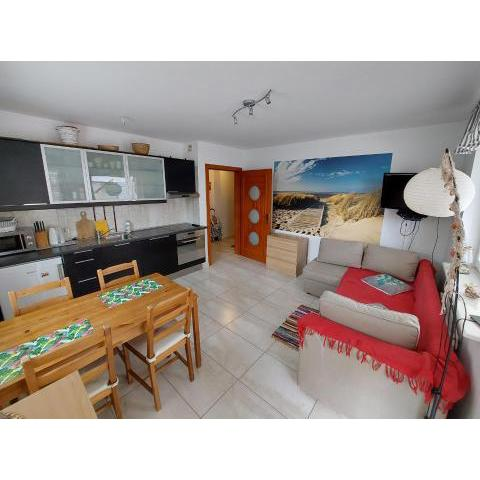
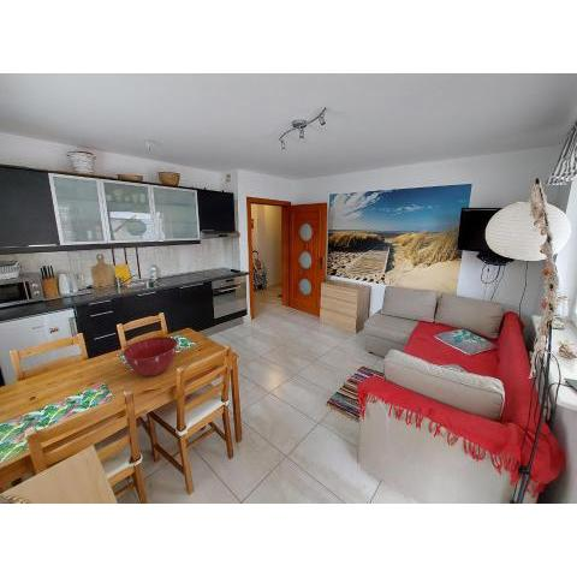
+ mixing bowl [121,335,179,377]
